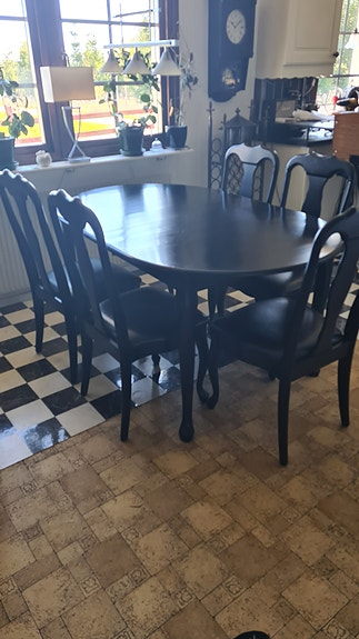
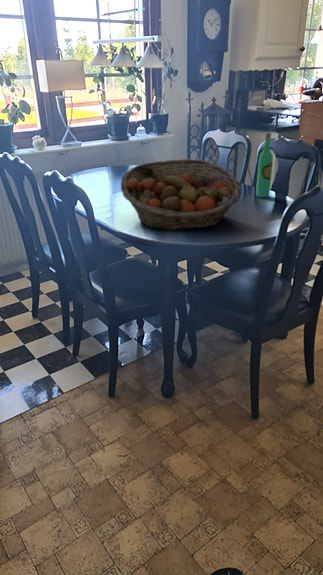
+ wine bottle [255,132,274,199]
+ fruit basket [120,158,242,232]
